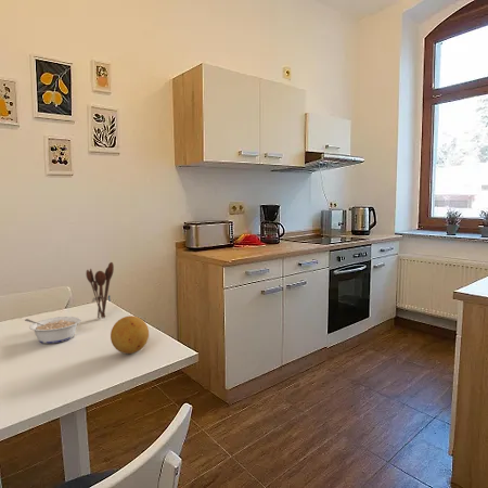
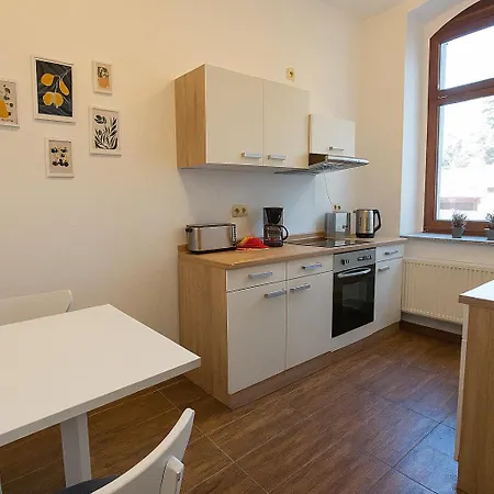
- utensil holder [85,261,115,320]
- legume [24,316,81,345]
- fruit [110,314,150,355]
